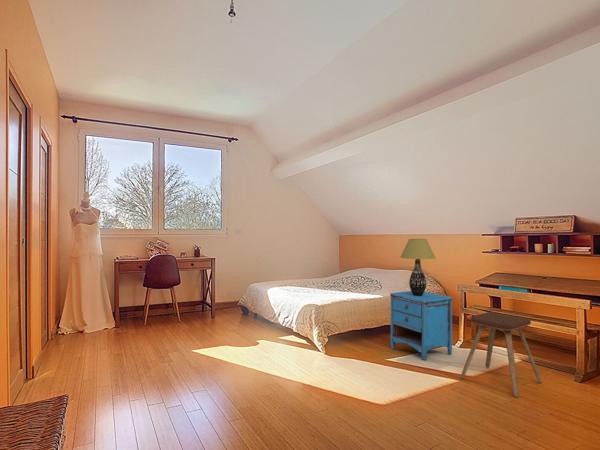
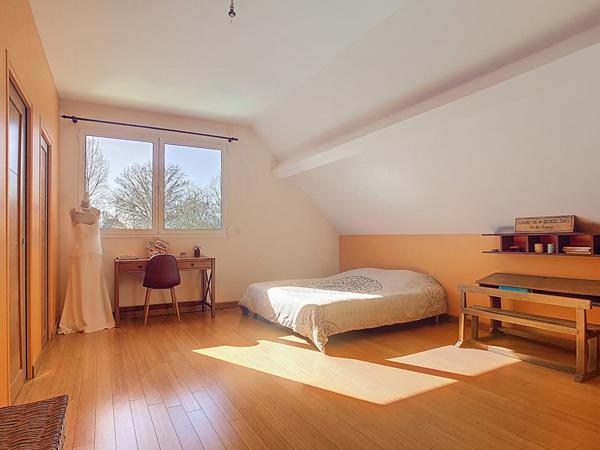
- table lamp [399,238,436,296]
- music stool [459,311,543,398]
- nightstand [389,290,454,362]
